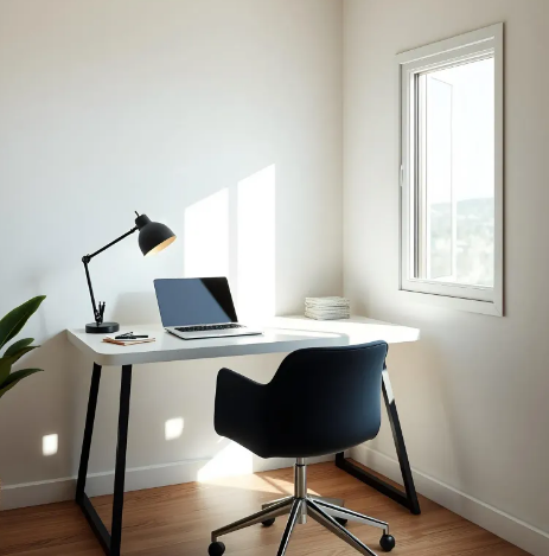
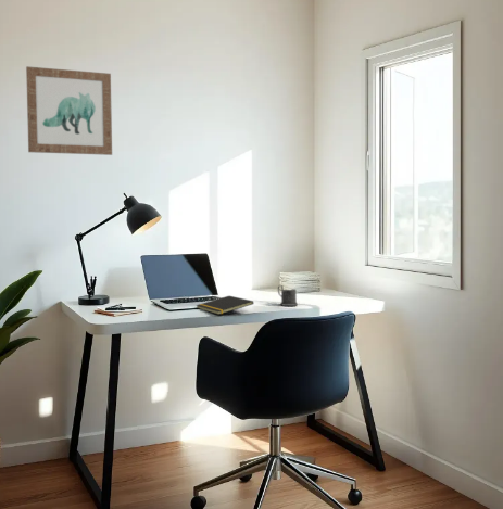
+ notepad [194,295,255,316]
+ wall art [25,65,113,156]
+ mug [277,284,299,307]
